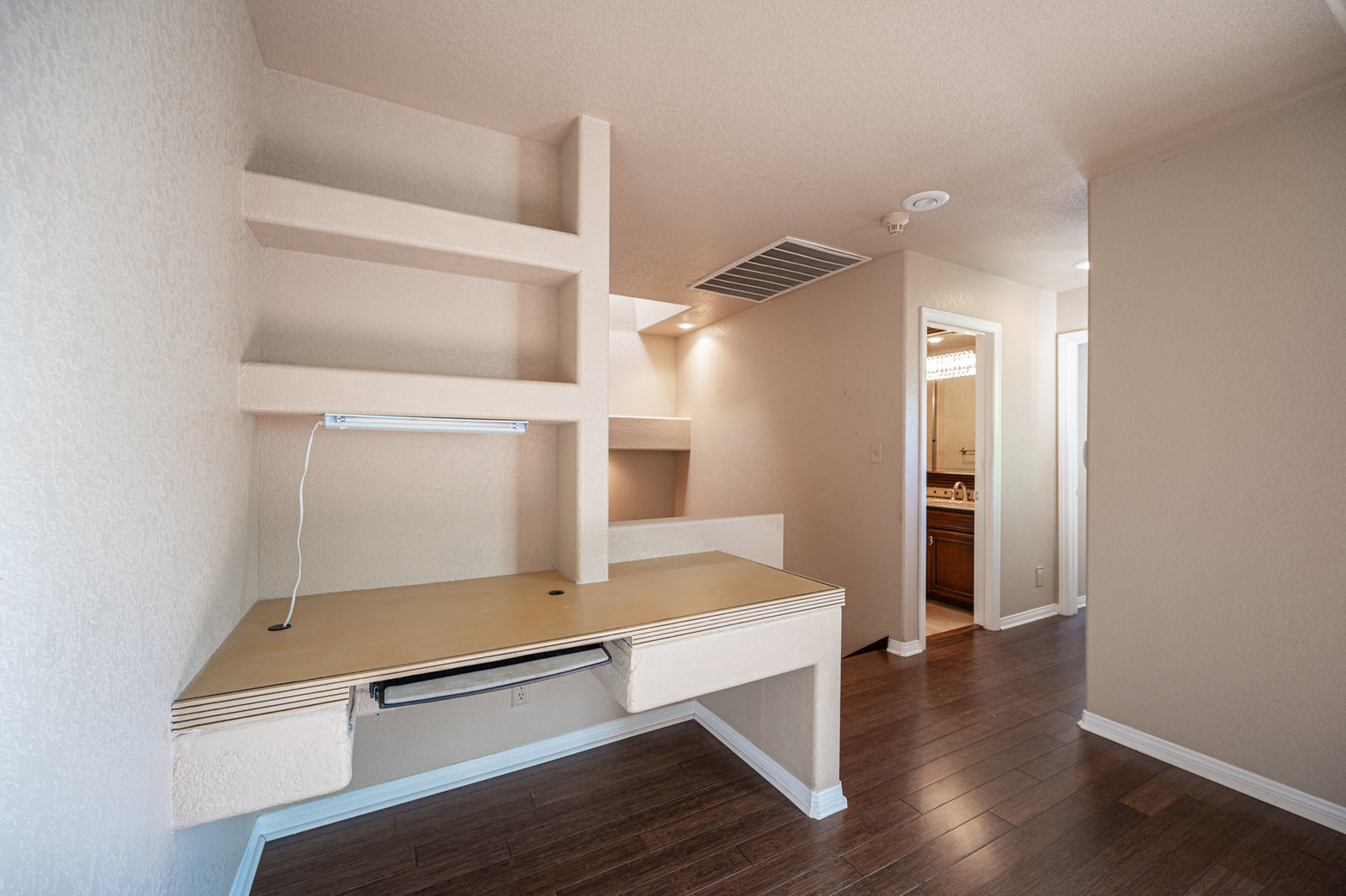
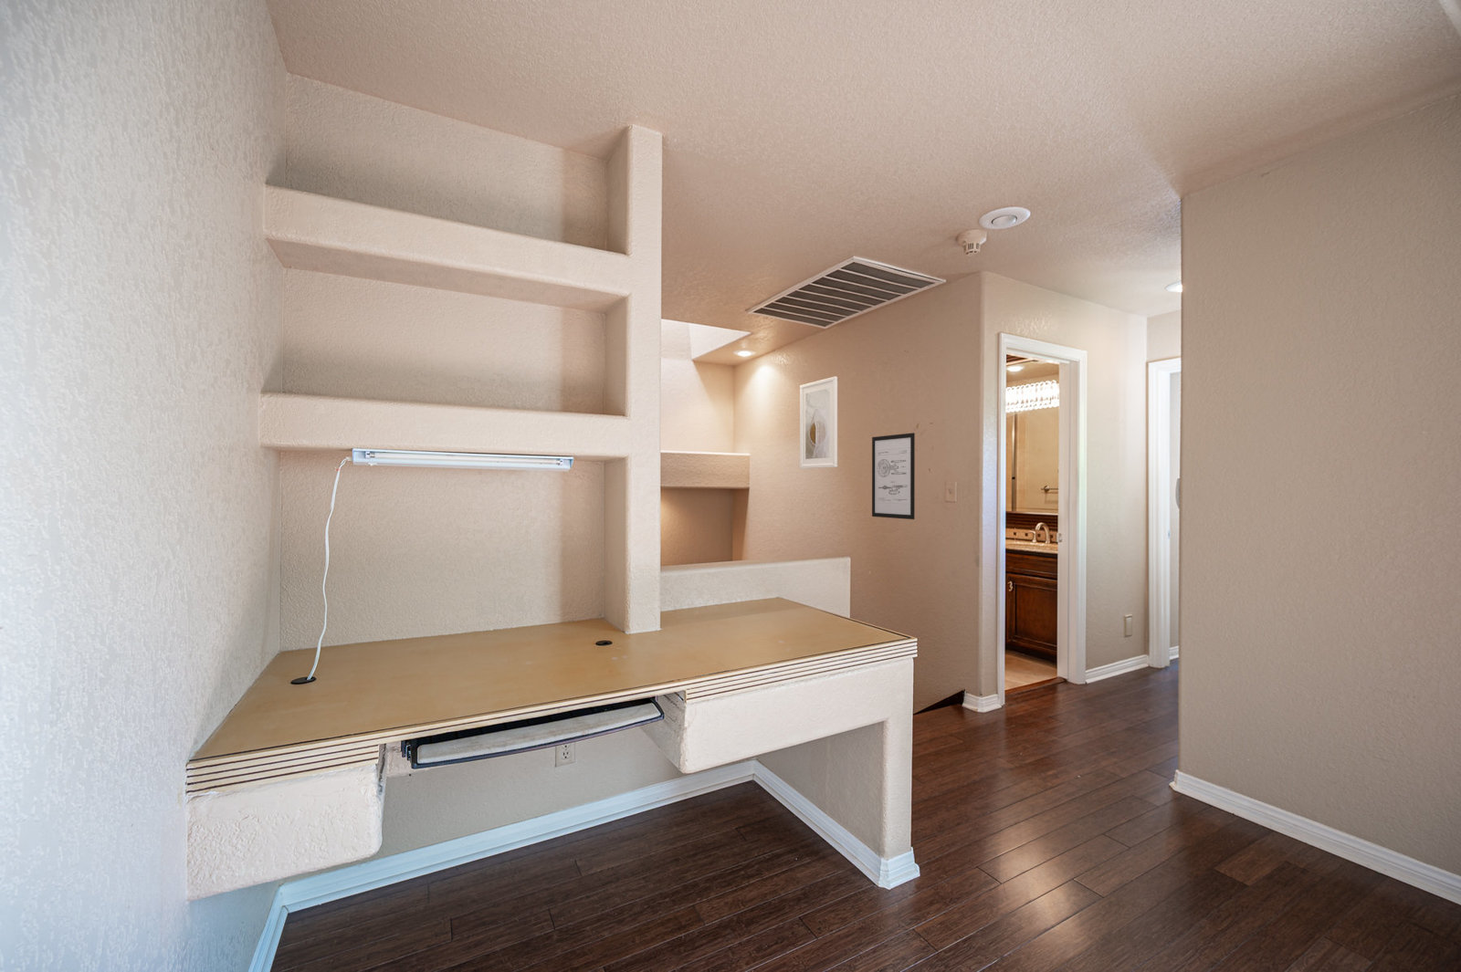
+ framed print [799,376,838,469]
+ wall art [872,432,916,521]
